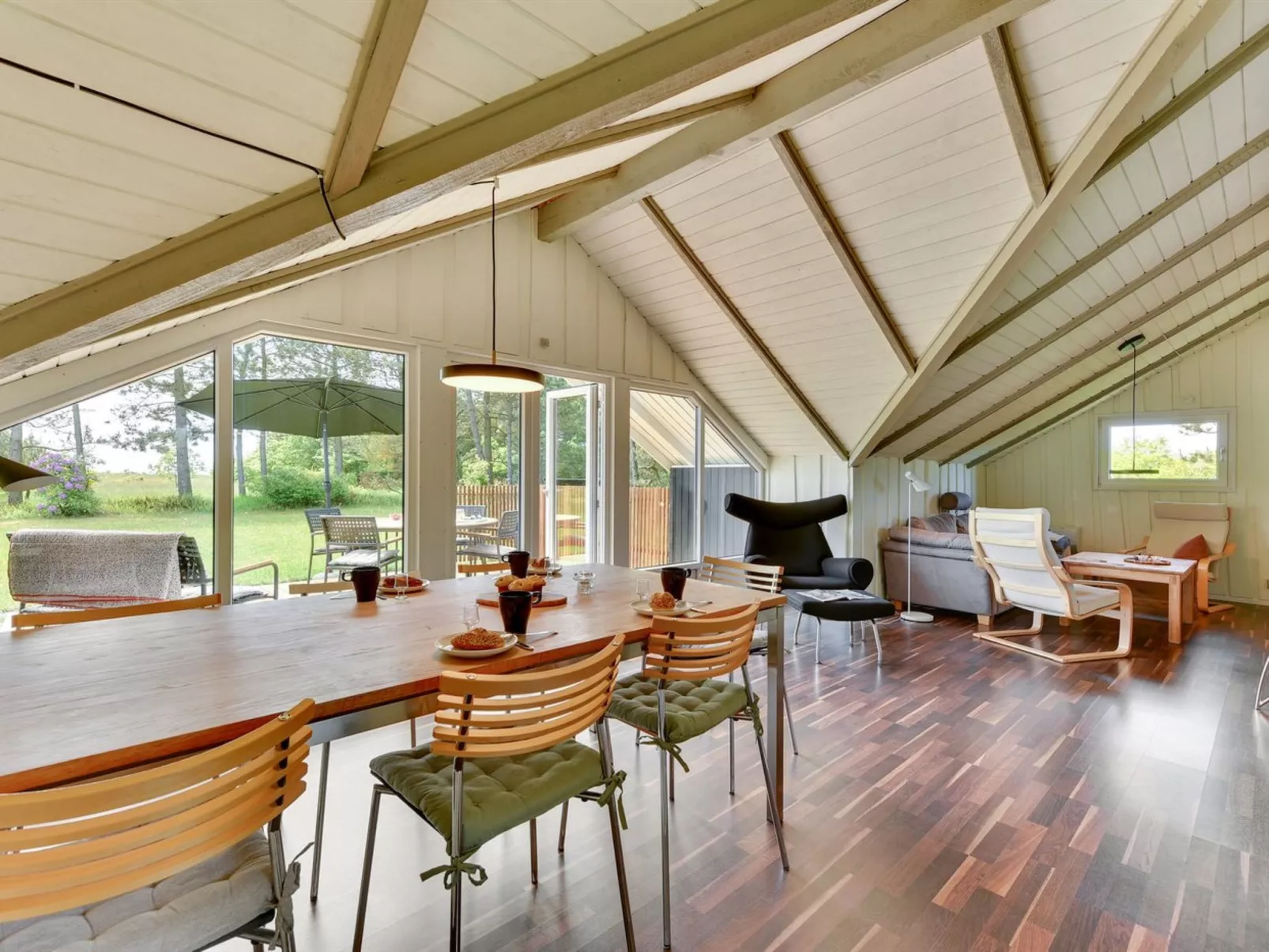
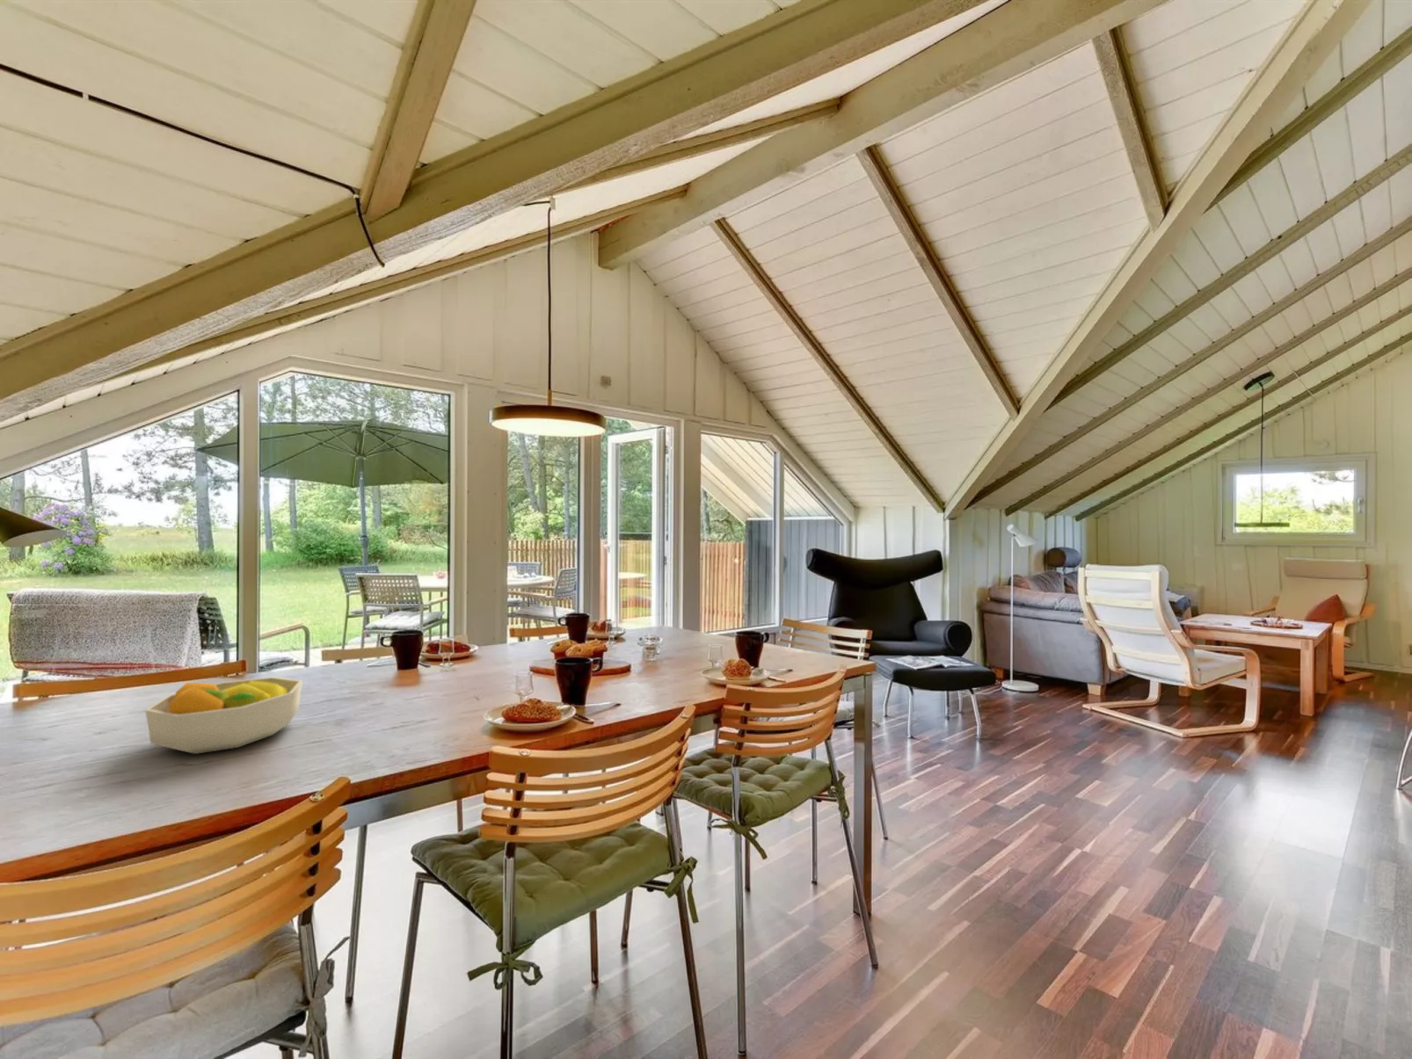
+ fruit bowl [145,676,304,755]
